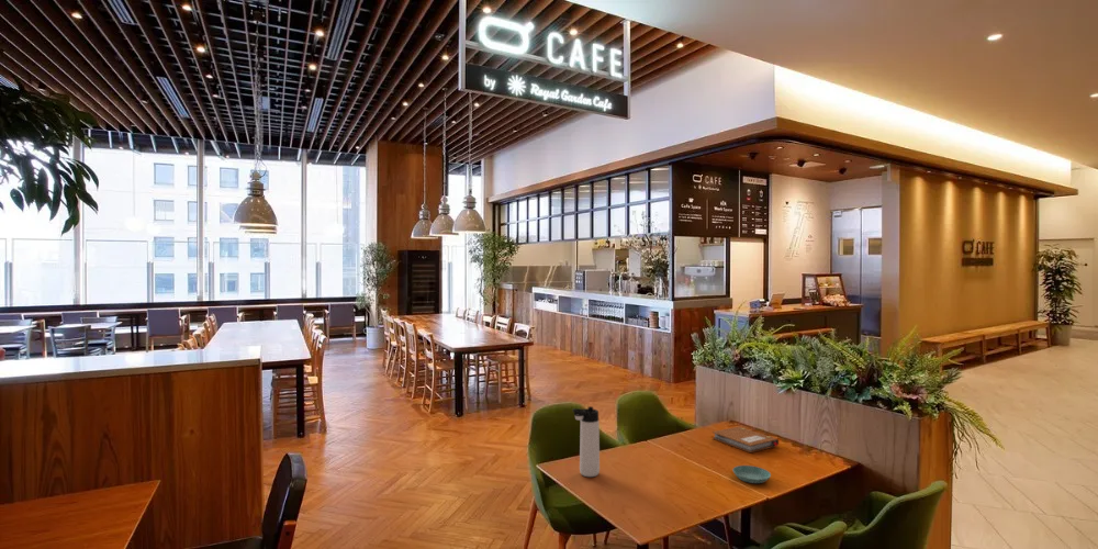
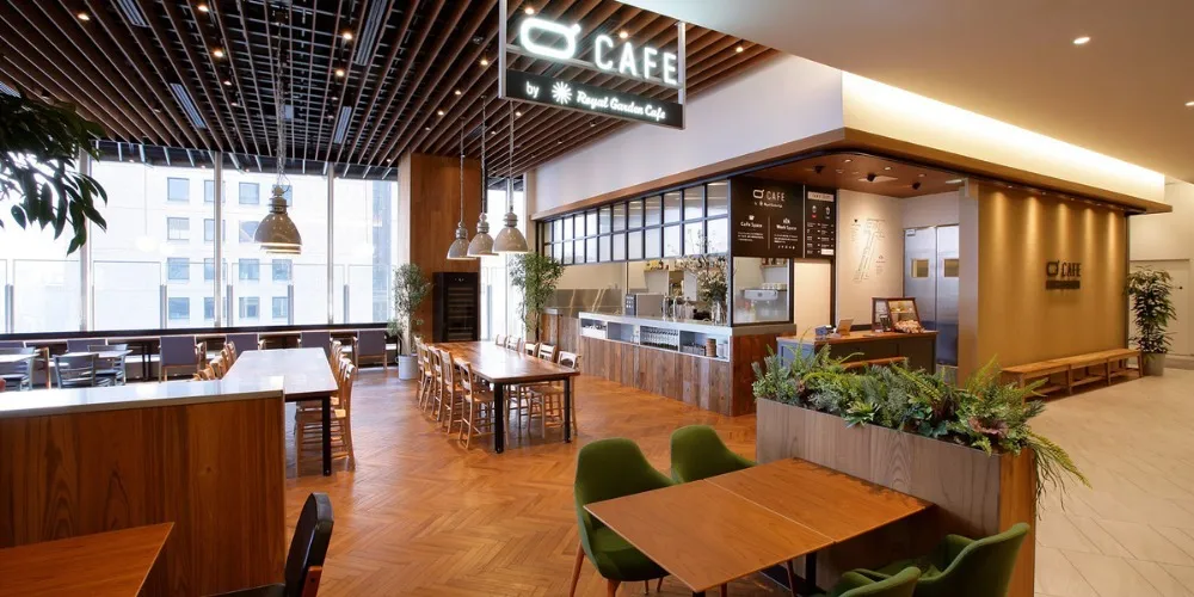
- notebook [712,426,780,453]
- saucer [731,464,772,484]
- thermos bottle [572,405,601,478]
